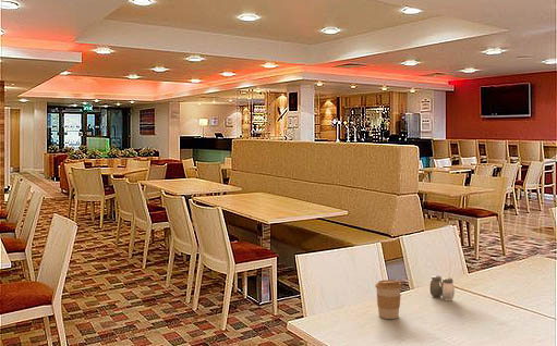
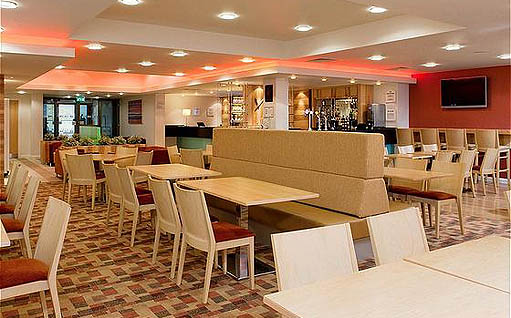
- coffee cup [374,279,402,320]
- salt and pepper shaker [428,274,456,301]
